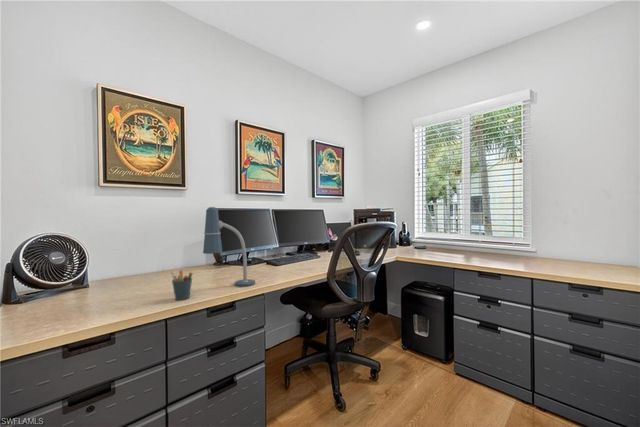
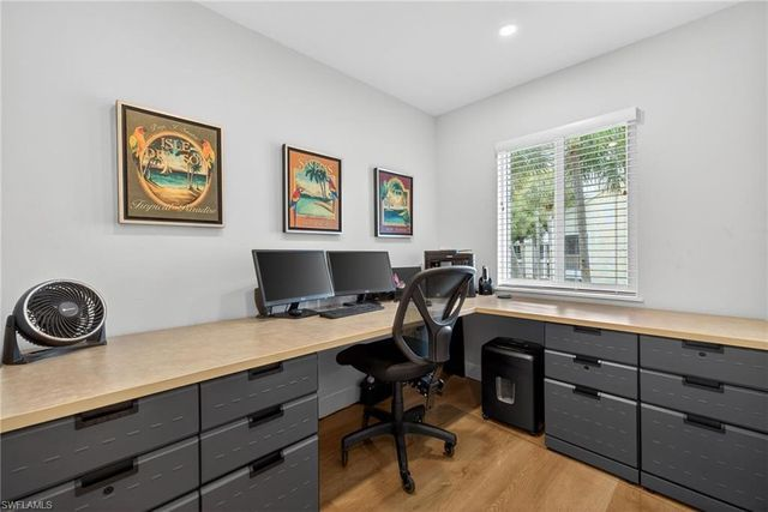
- desk lamp [202,206,256,287]
- pen holder [170,270,194,301]
